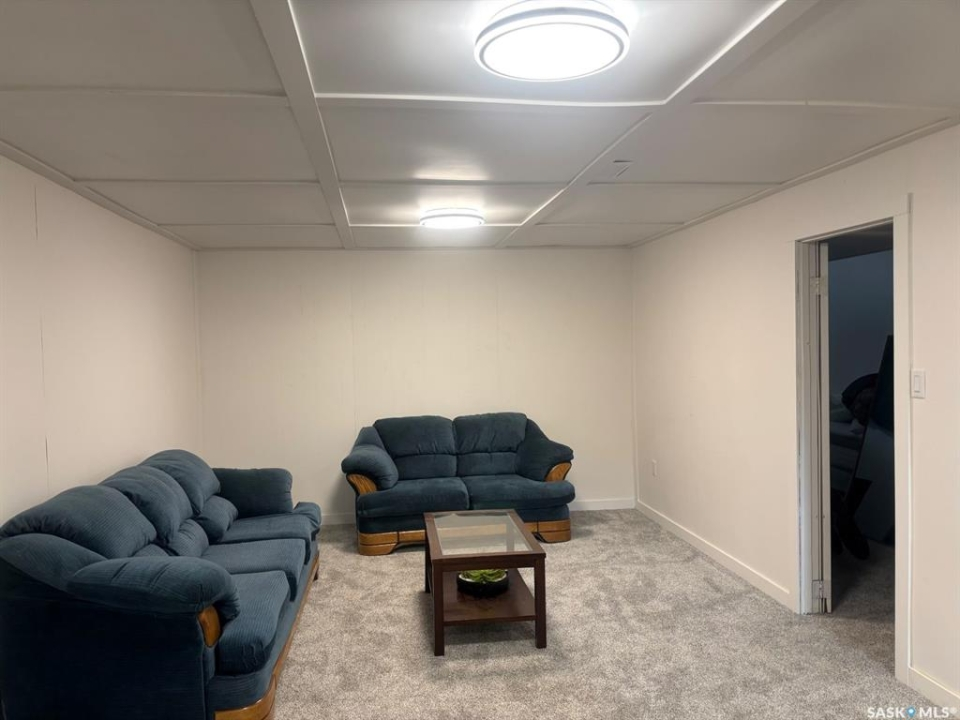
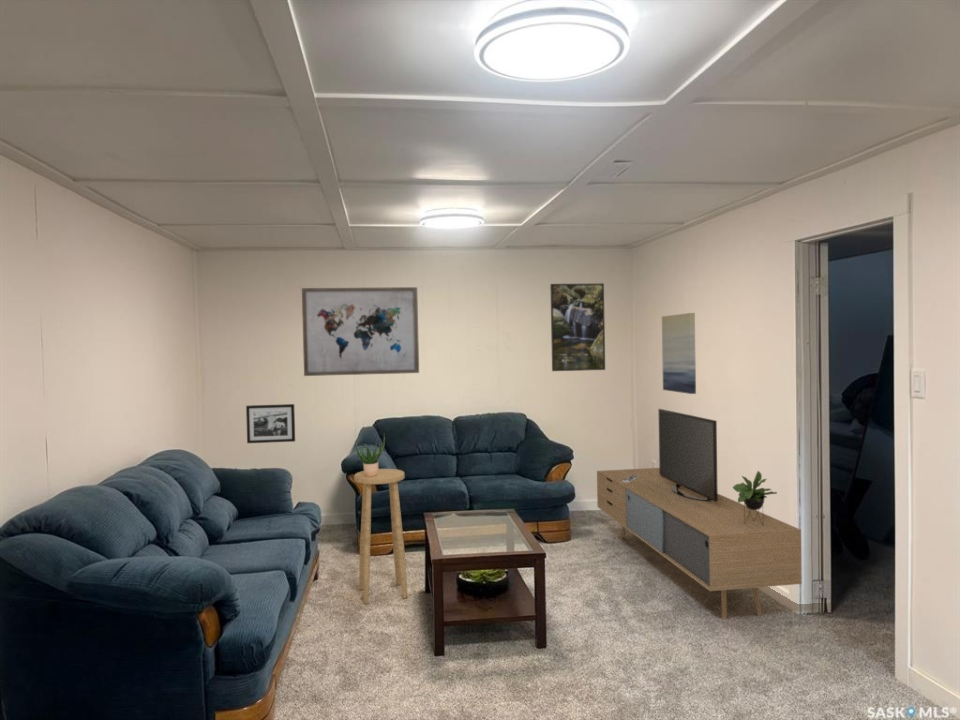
+ potted plant [355,434,386,476]
+ wall art [301,286,420,377]
+ stool [353,468,409,605]
+ picture frame [245,403,296,444]
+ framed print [549,282,606,372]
+ wall art [661,312,697,395]
+ media console [596,408,803,620]
